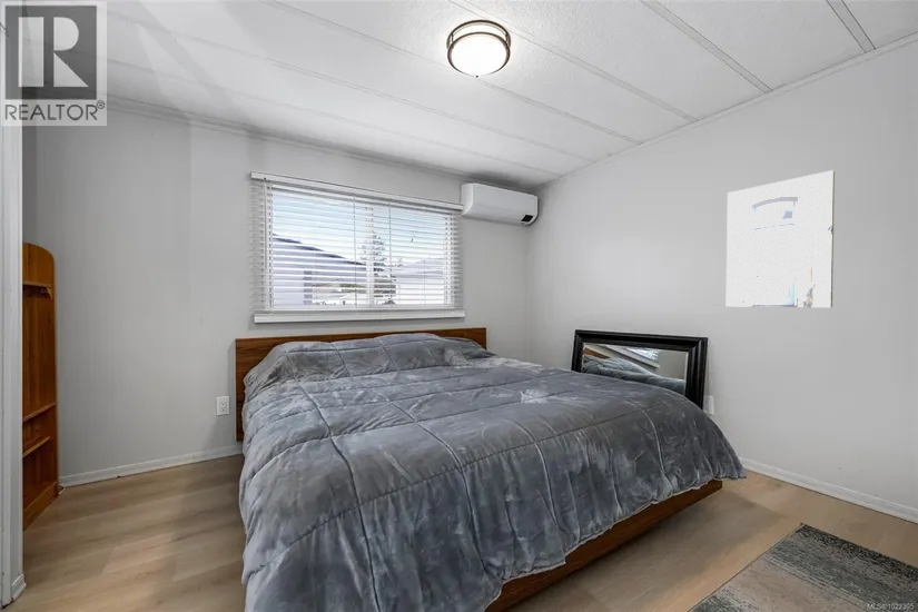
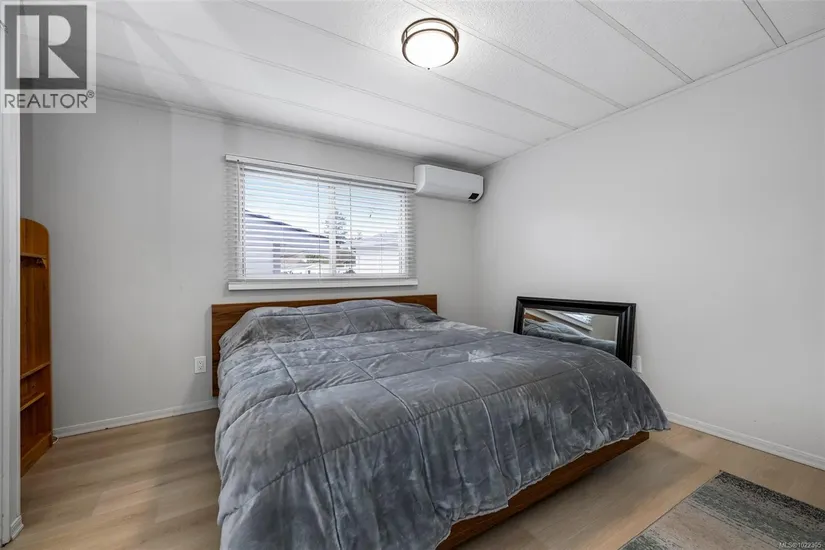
- wall art [725,169,836,308]
